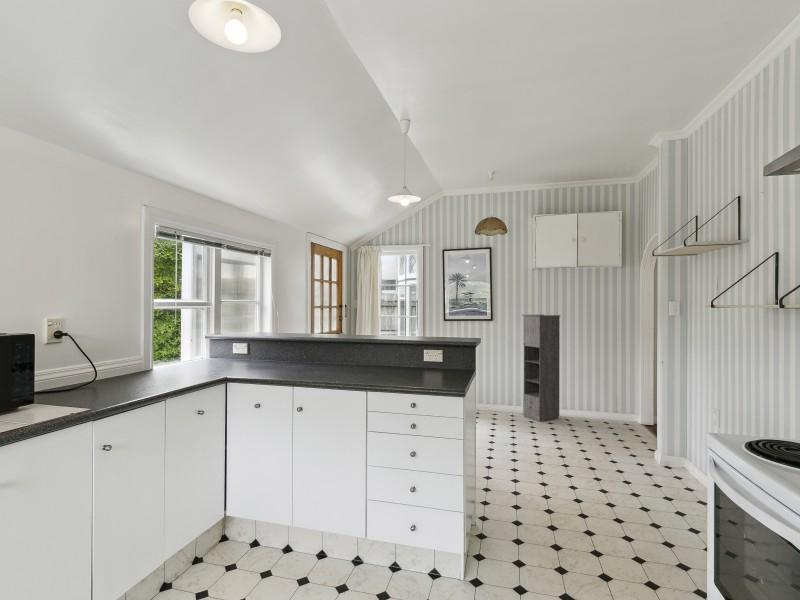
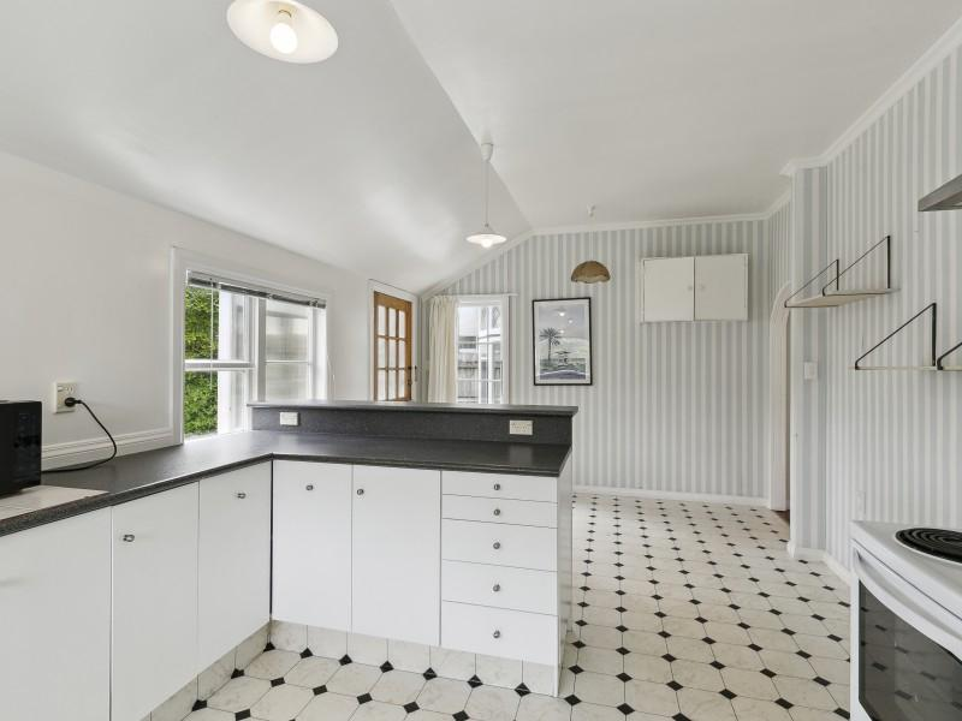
- storage cabinet [521,314,562,422]
